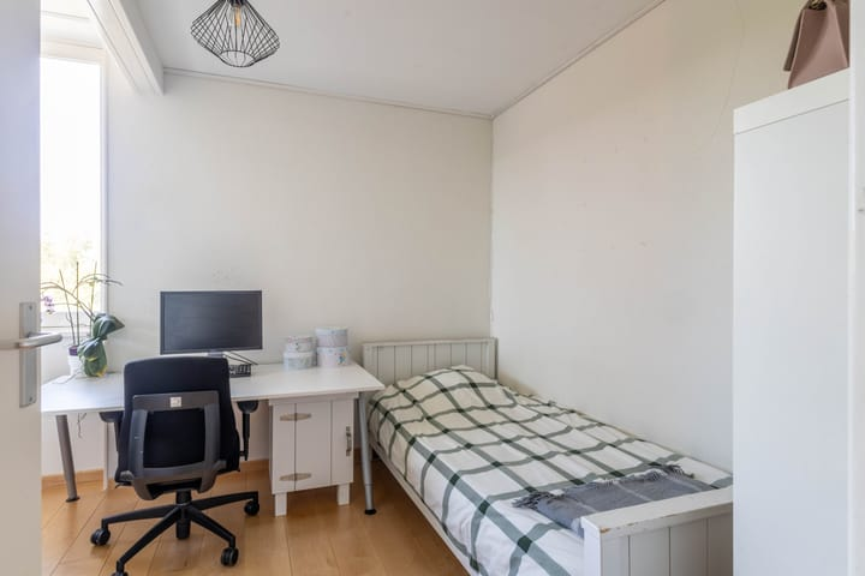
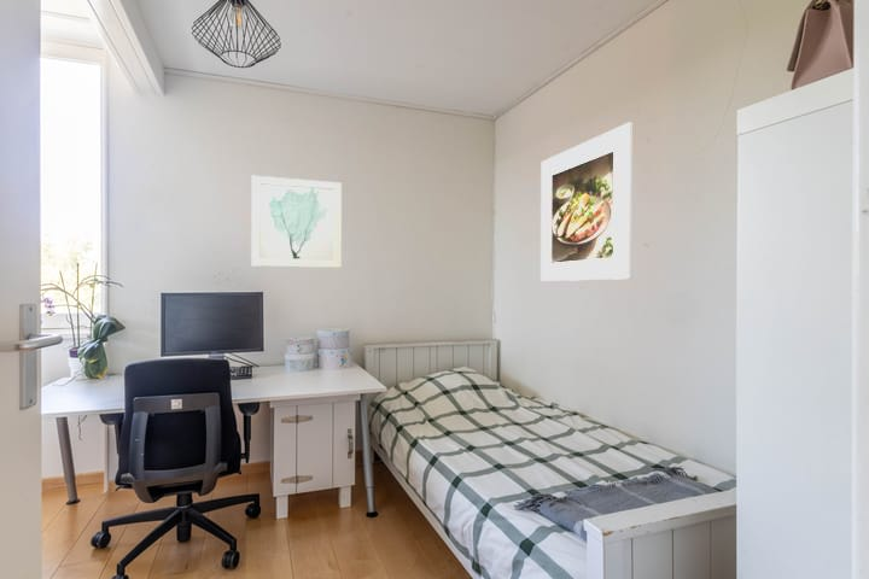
+ wall art [250,175,343,269]
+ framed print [540,121,634,282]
